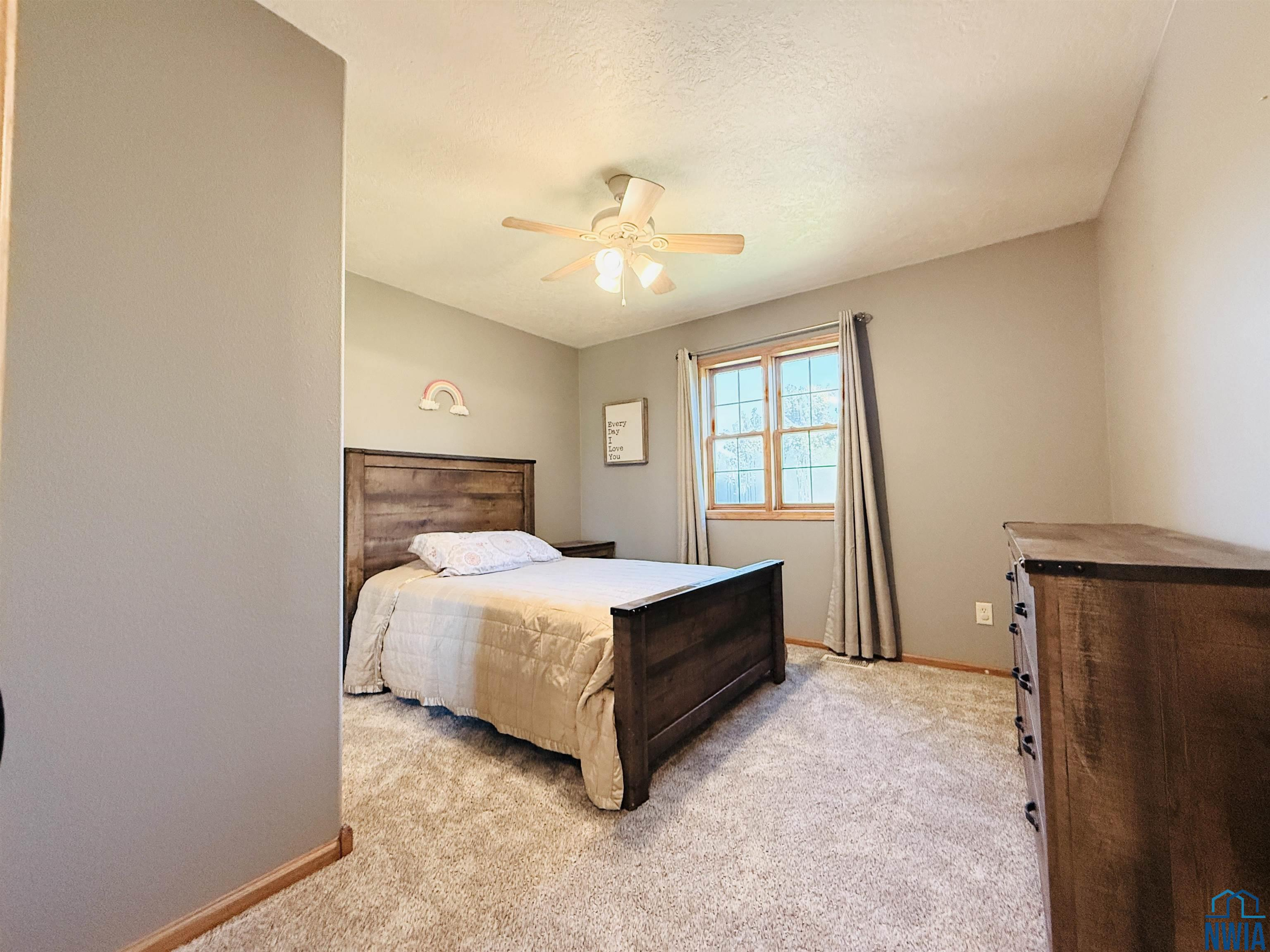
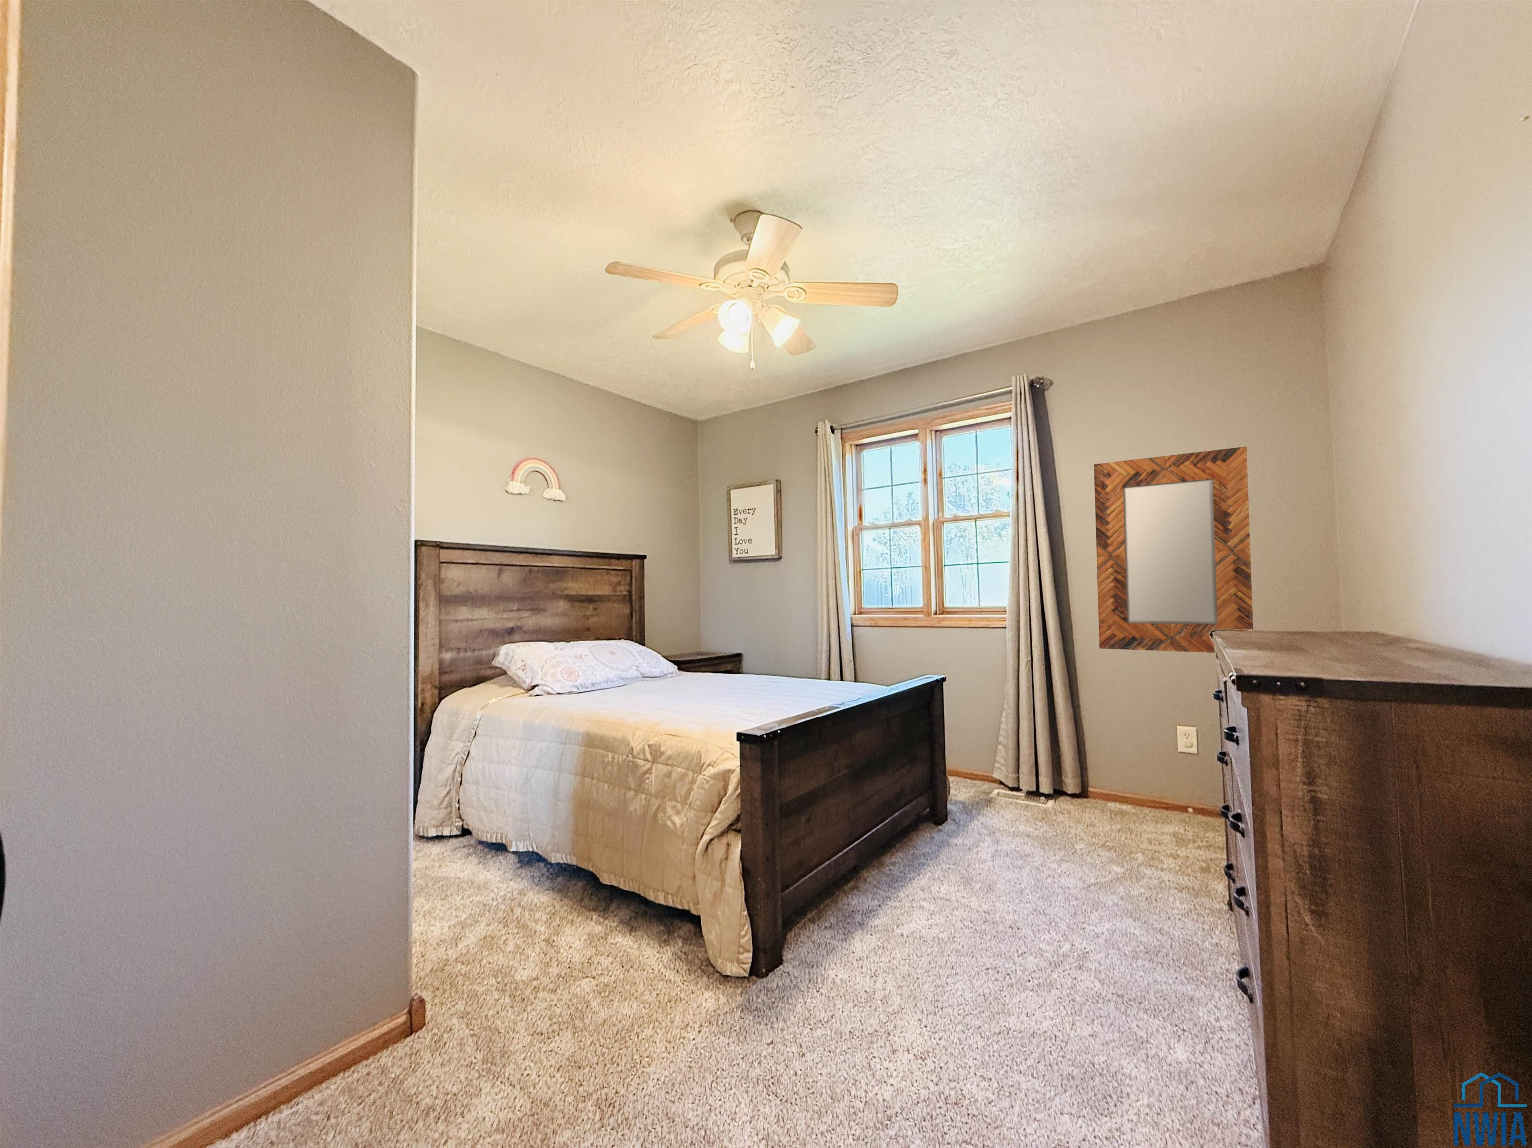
+ home mirror [1093,446,1253,654]
